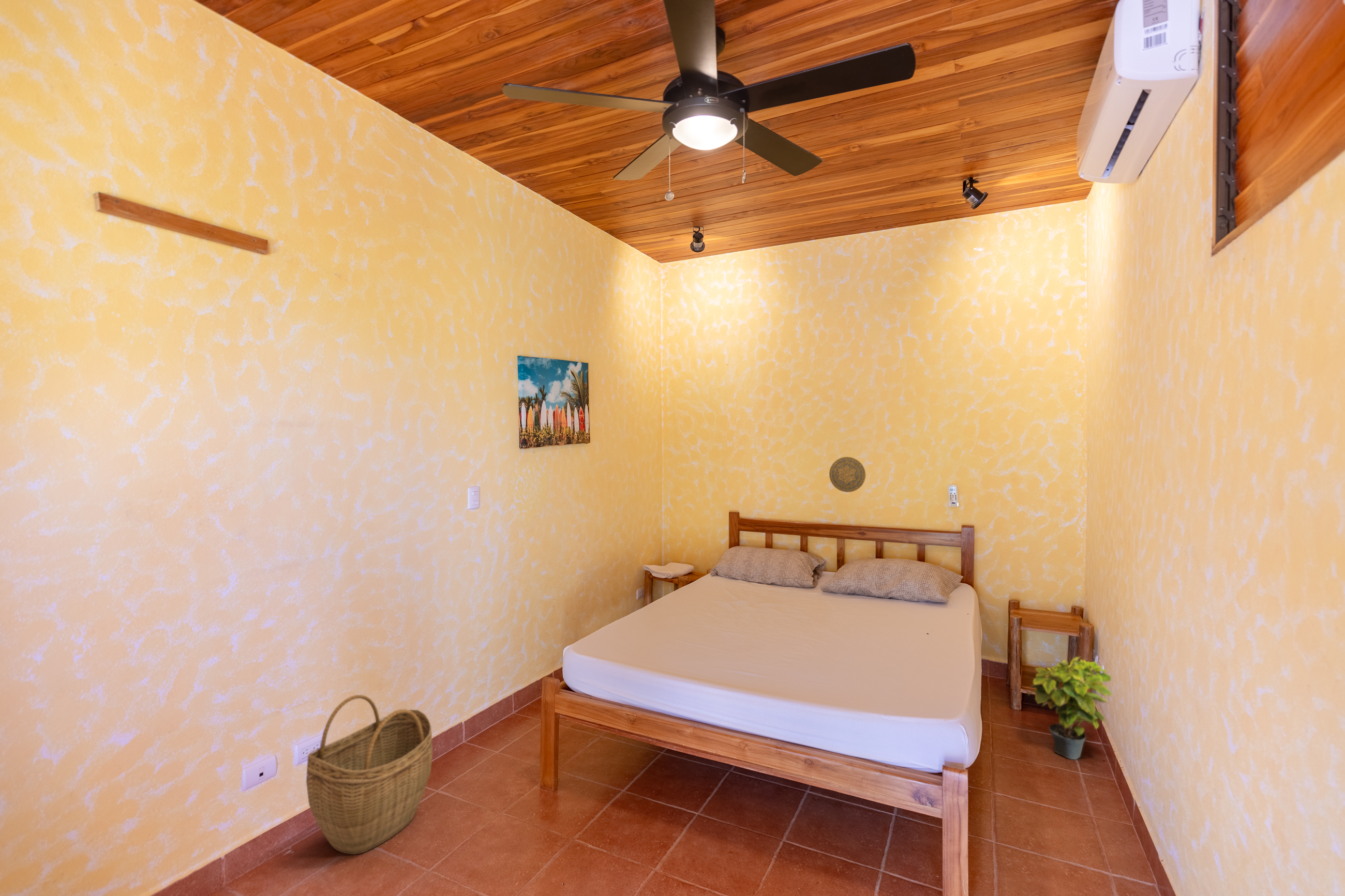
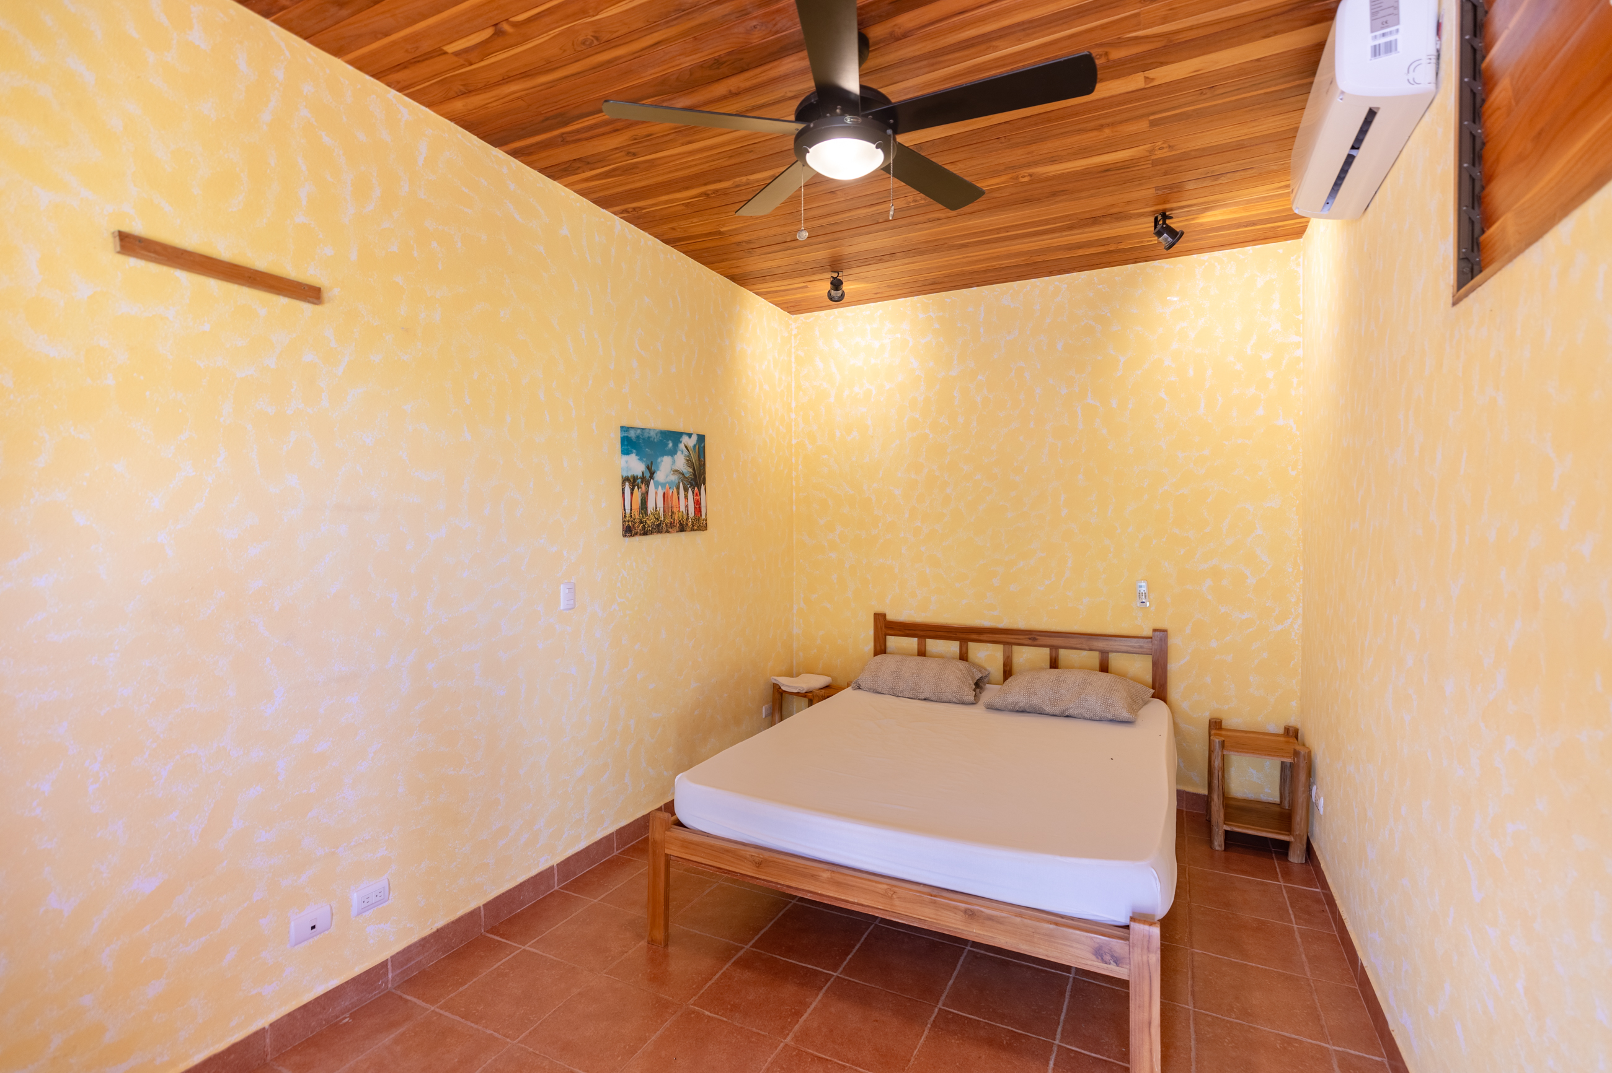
- woven basket [306,694,433,855]
- potted plant [1027,656,1114,760]
- decorative plate [829,457,866,493]
